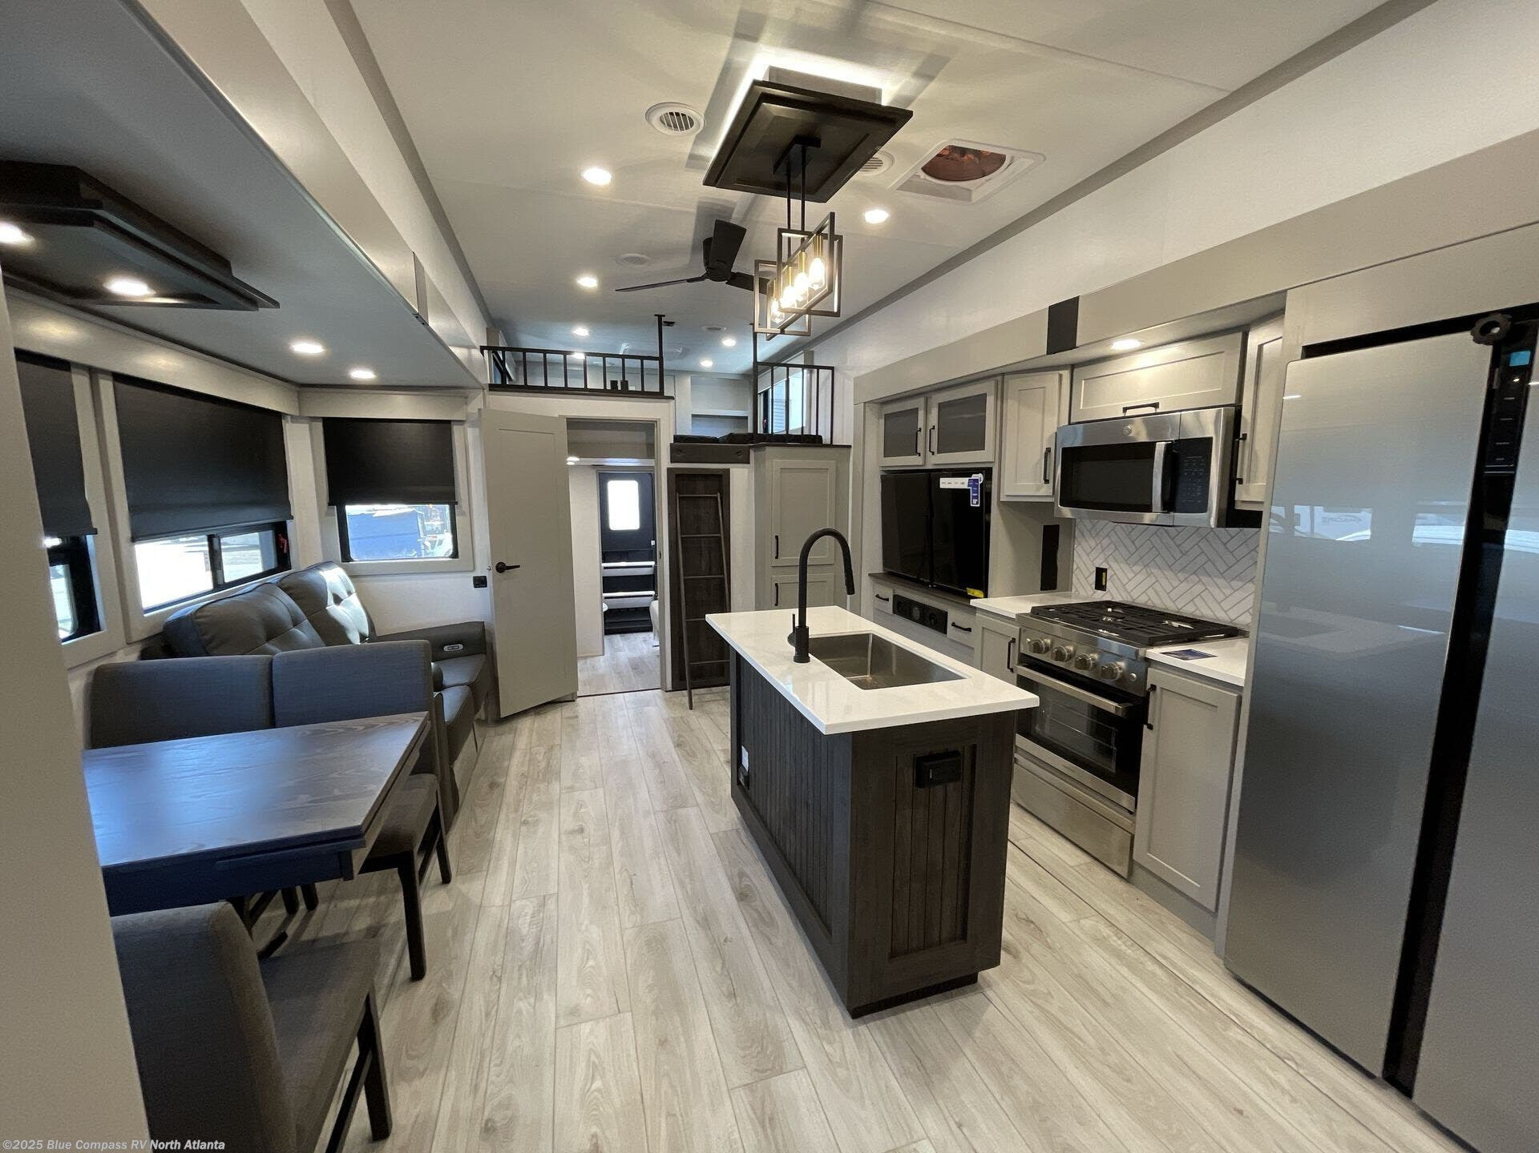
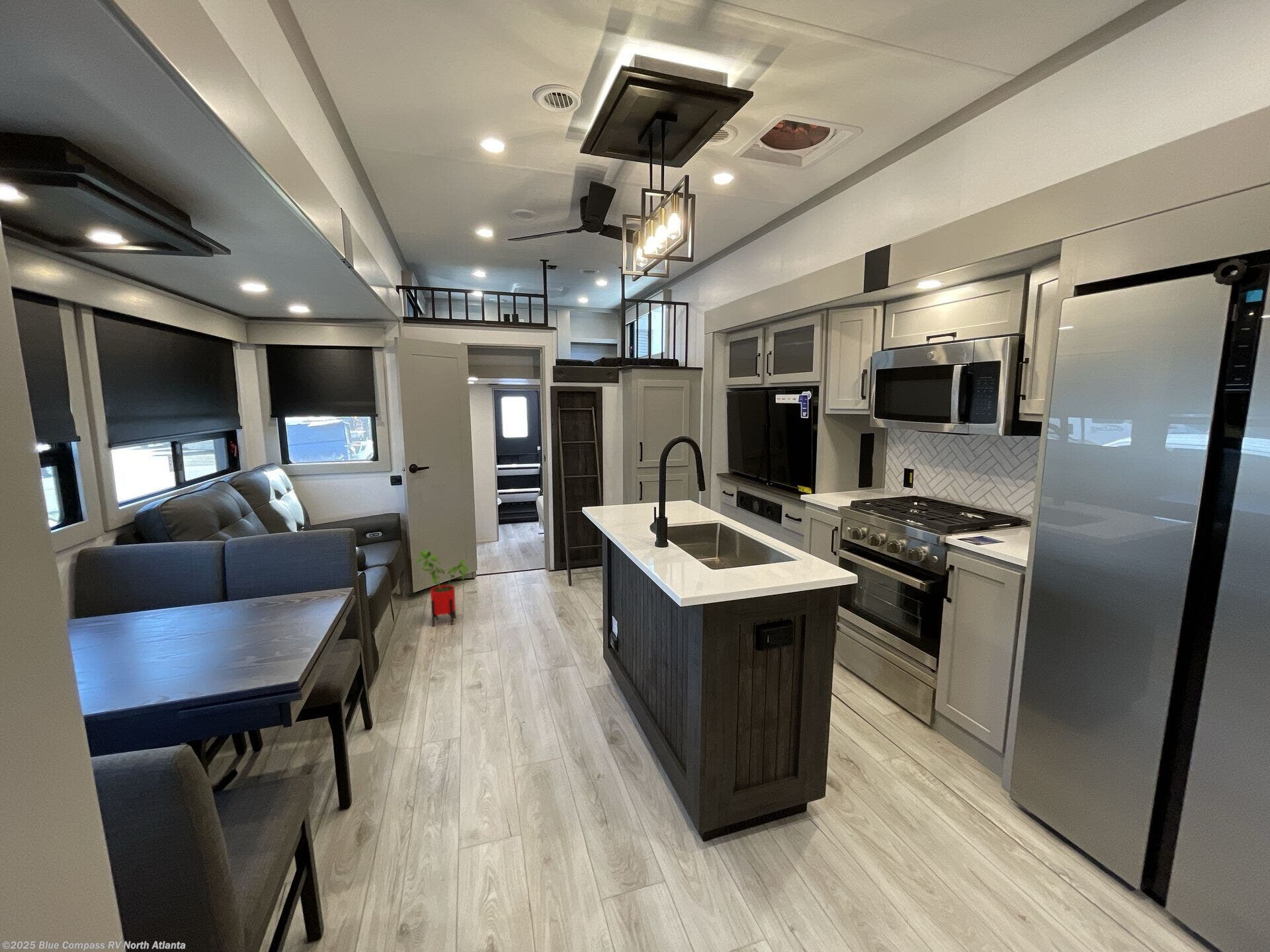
+ house plant [415,549,469,627]
